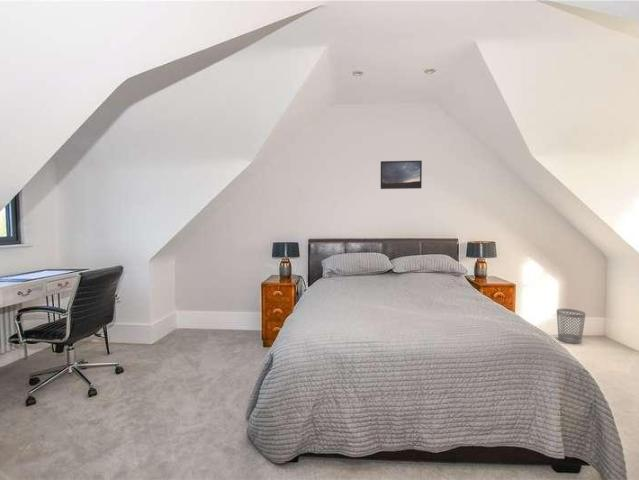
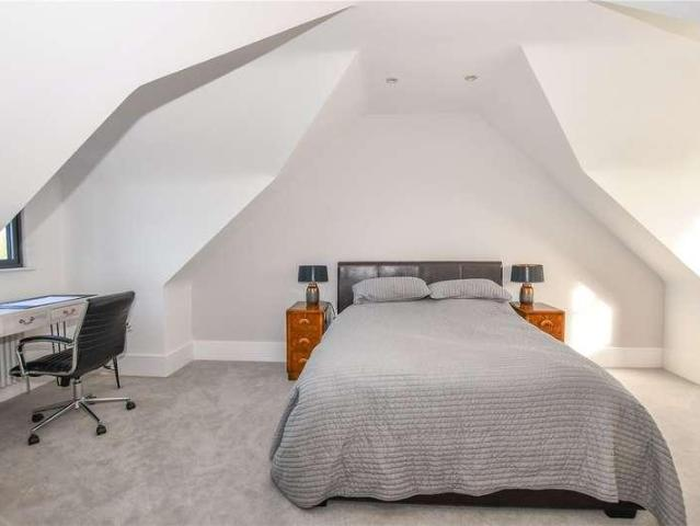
- wastebasket [556,308,587,345]
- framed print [380,160,423,190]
